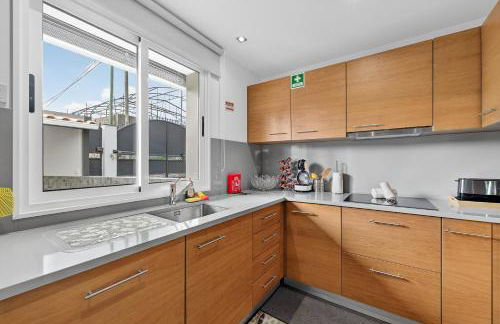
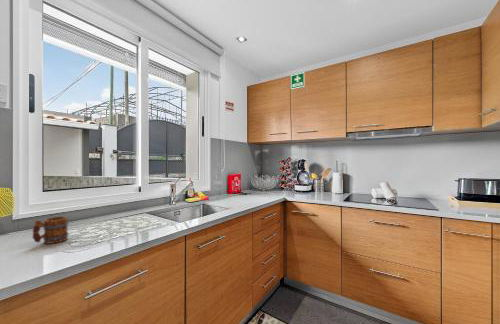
+ mug [32,216,69,245]
